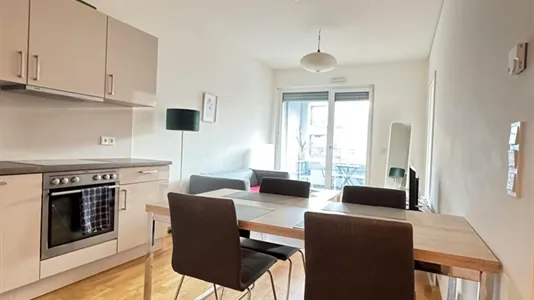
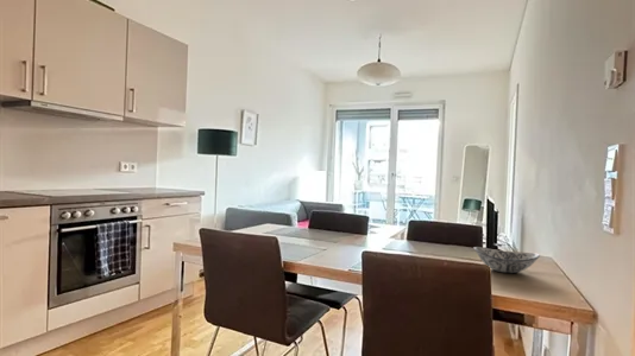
+ decorative bowl [473,246,541,274]
